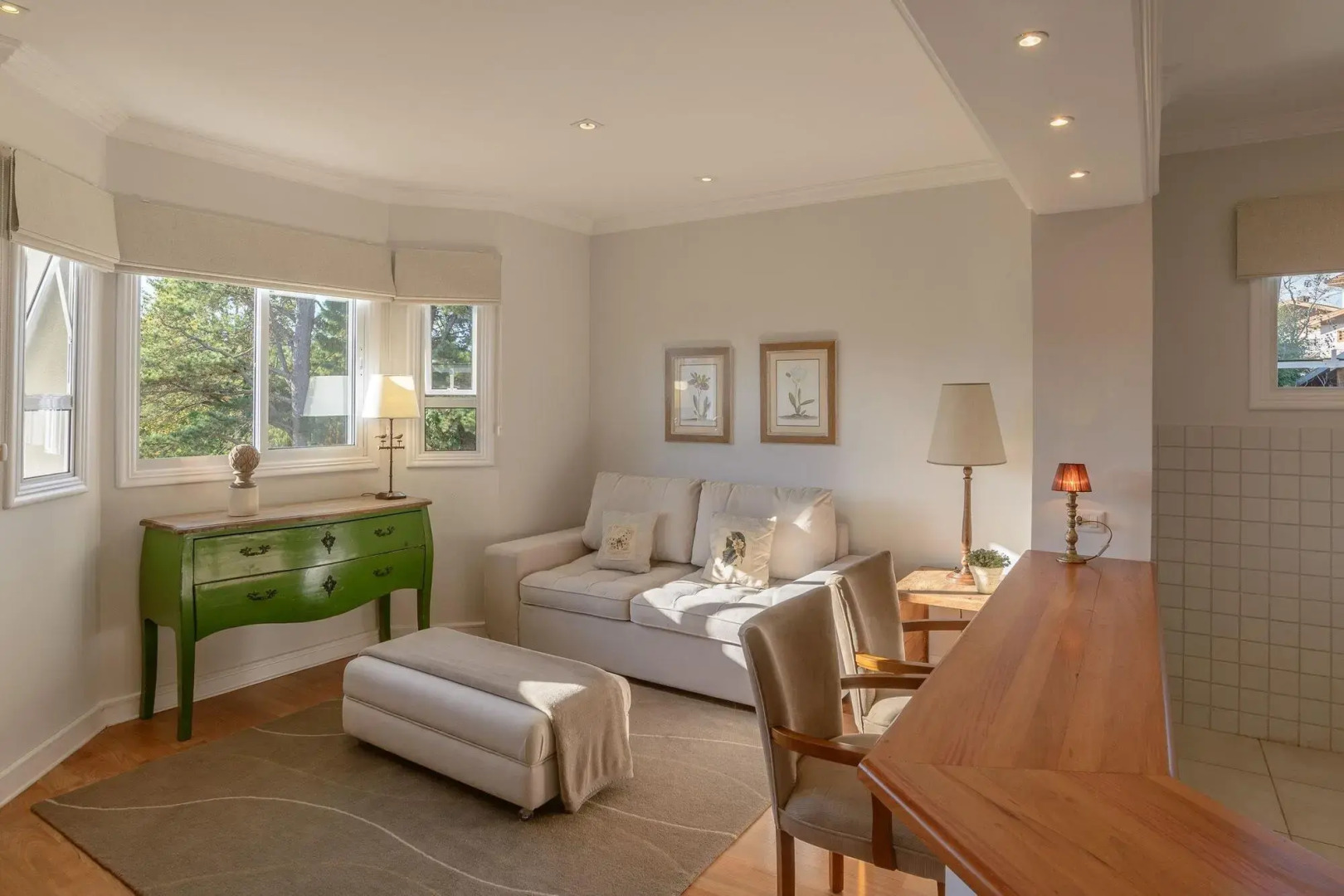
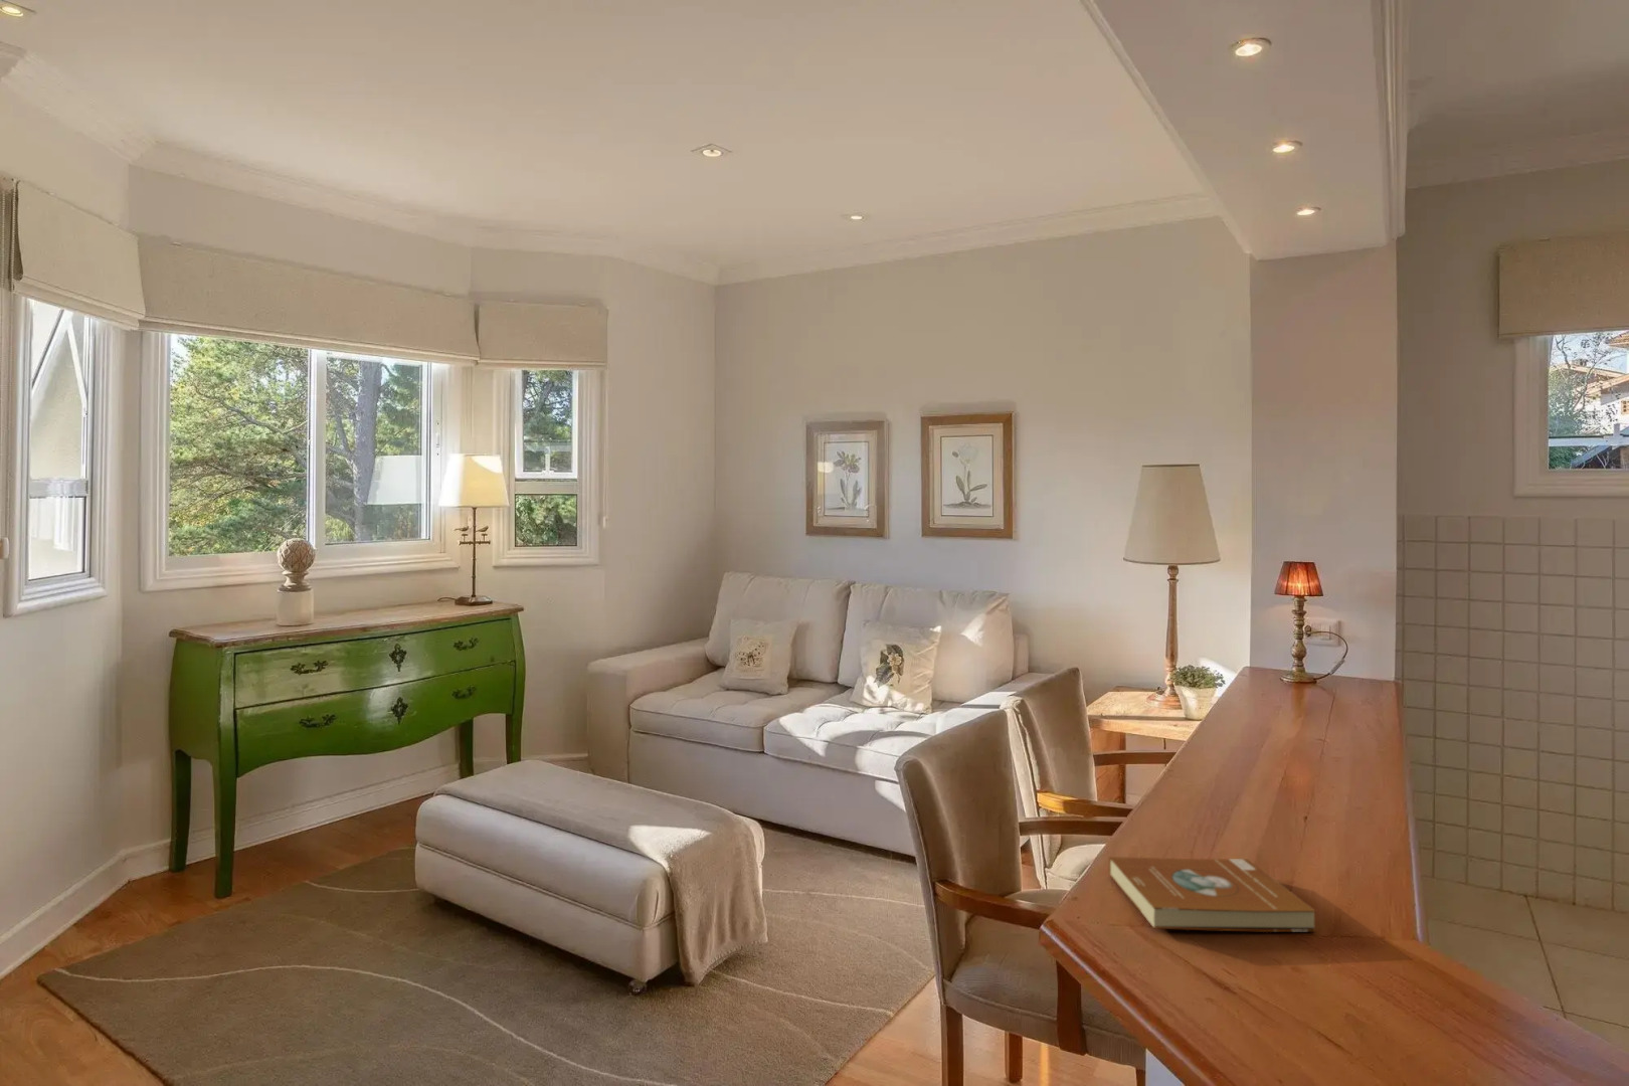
+ book [1107,856,1318,933]
